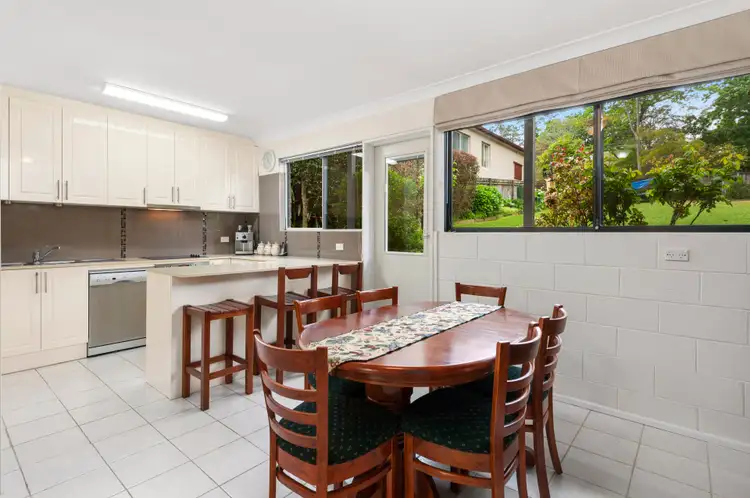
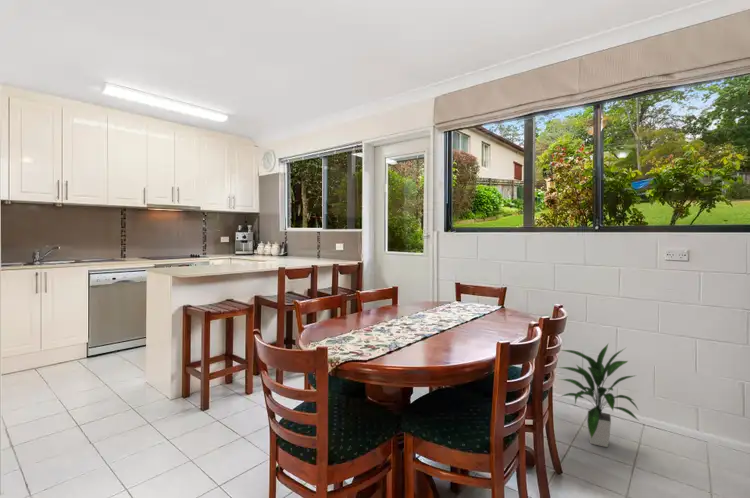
+ indoor plant [557,343,640,448]
